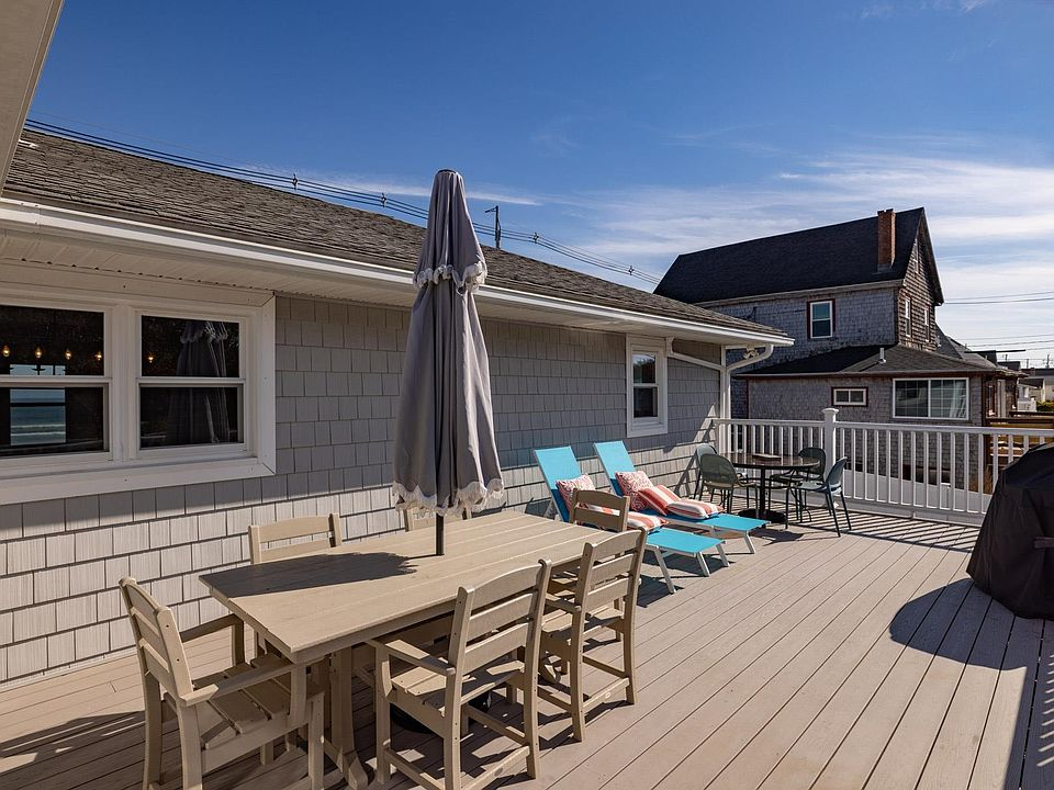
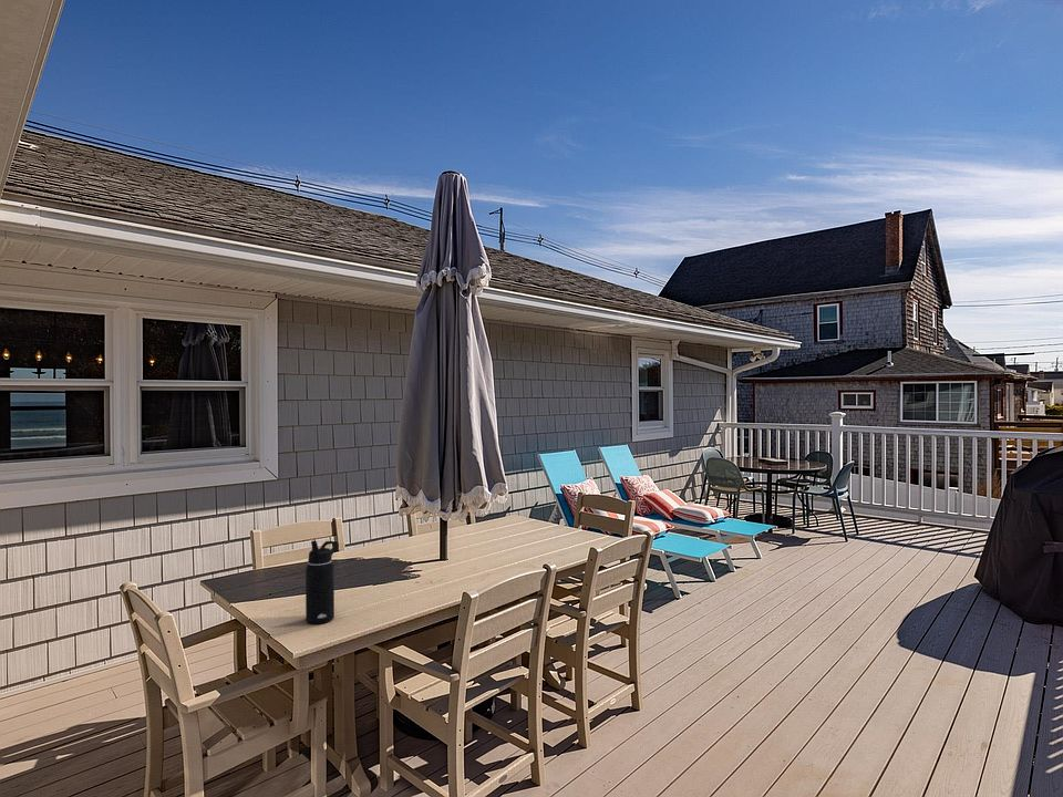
+ water bottle [305,539,340,625]
